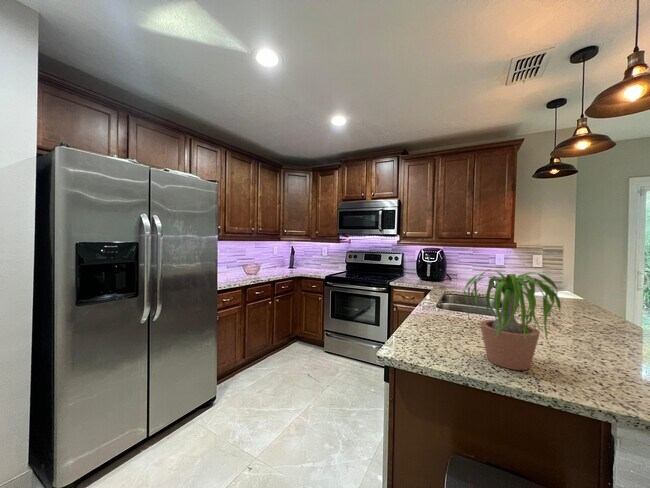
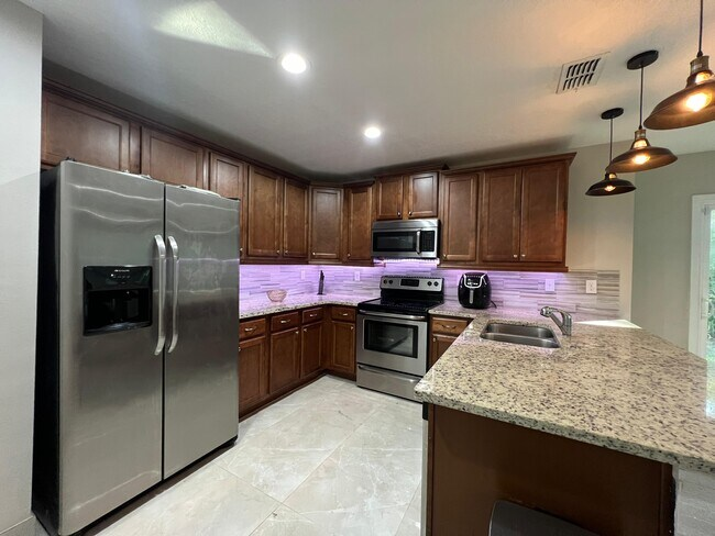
- potted plant [453,269,579,371]
